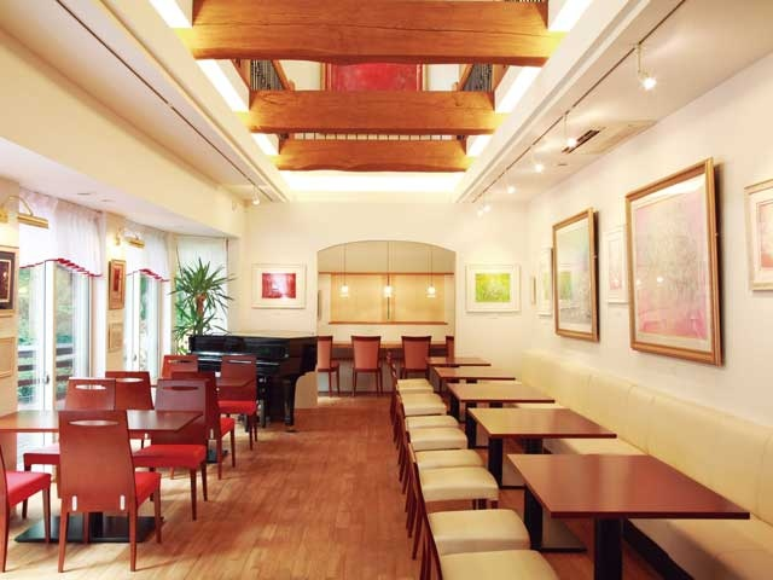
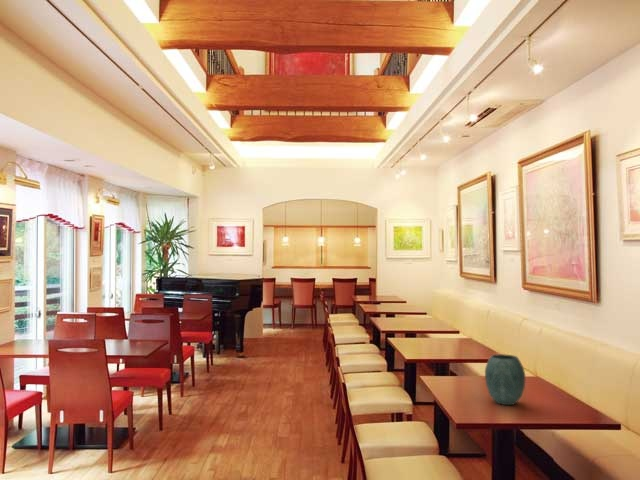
+ vase [484,353,526,406]
